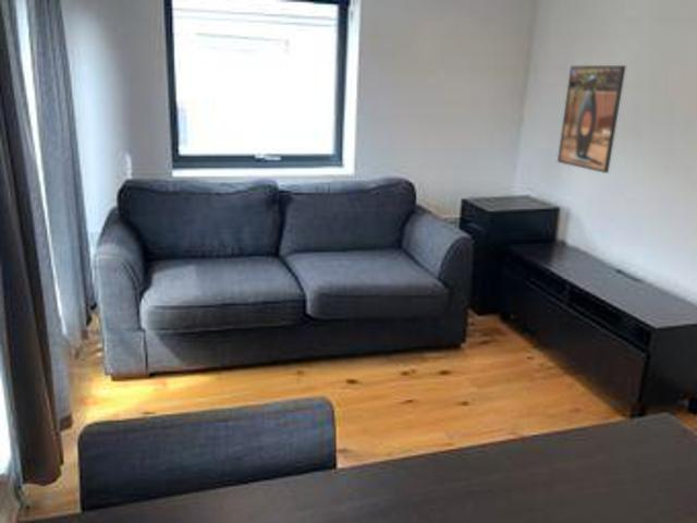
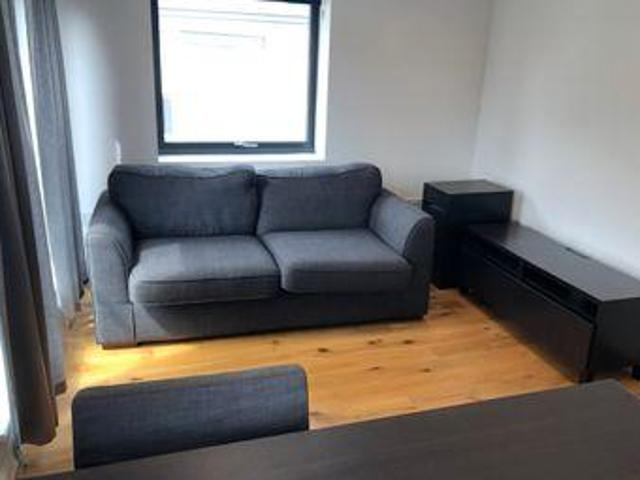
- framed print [557,64,627,174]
